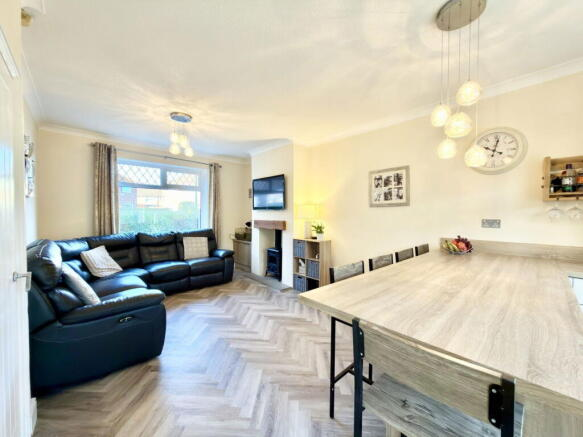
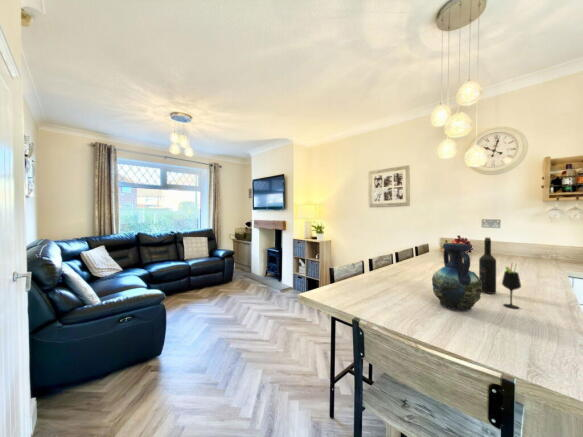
+ vase [431,242,483,312]
+ wine bottle [478,237,497,295]
+ wine glass [501,262,522,309]
